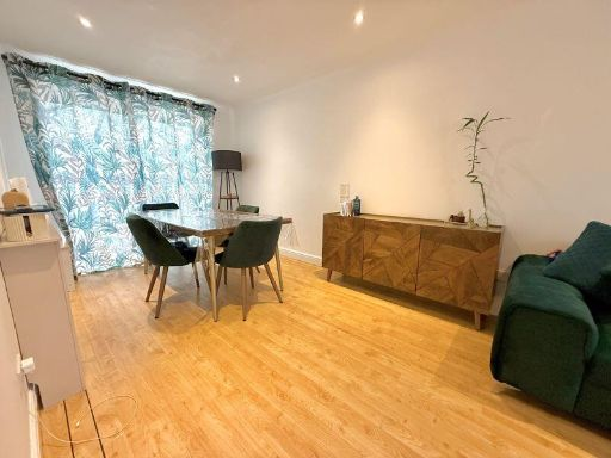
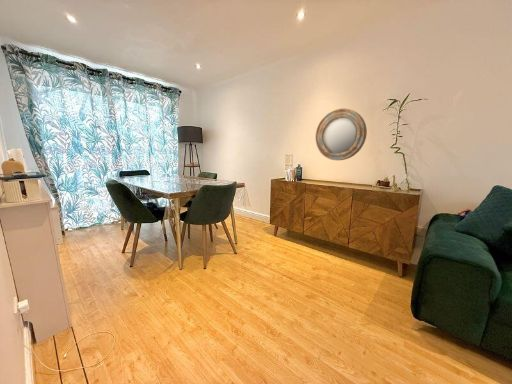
+ home mirror [314,108,368,161]
